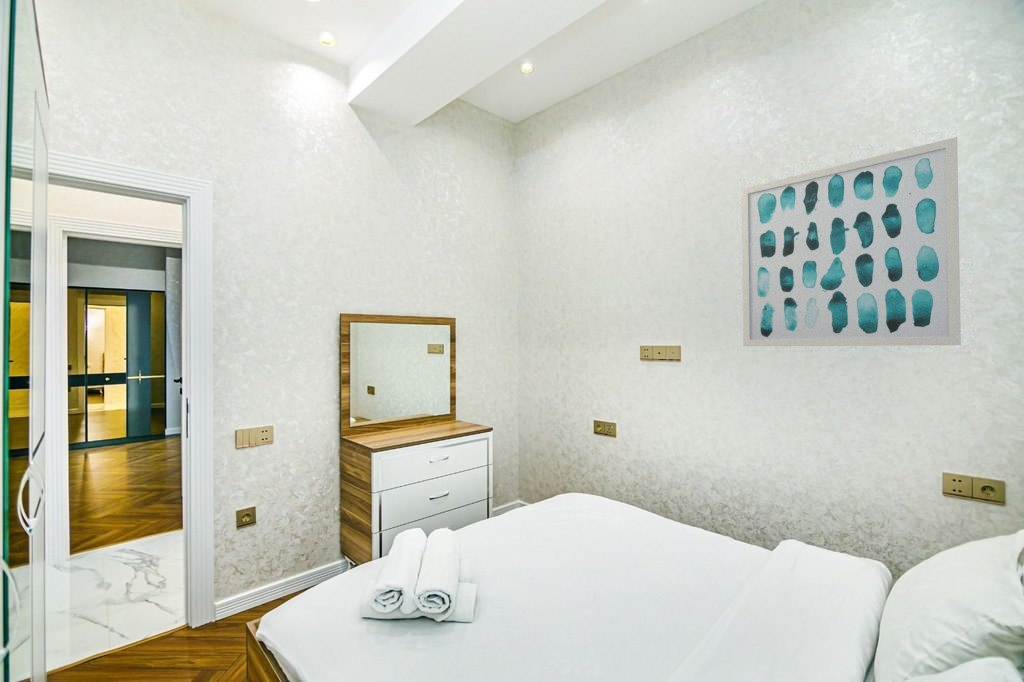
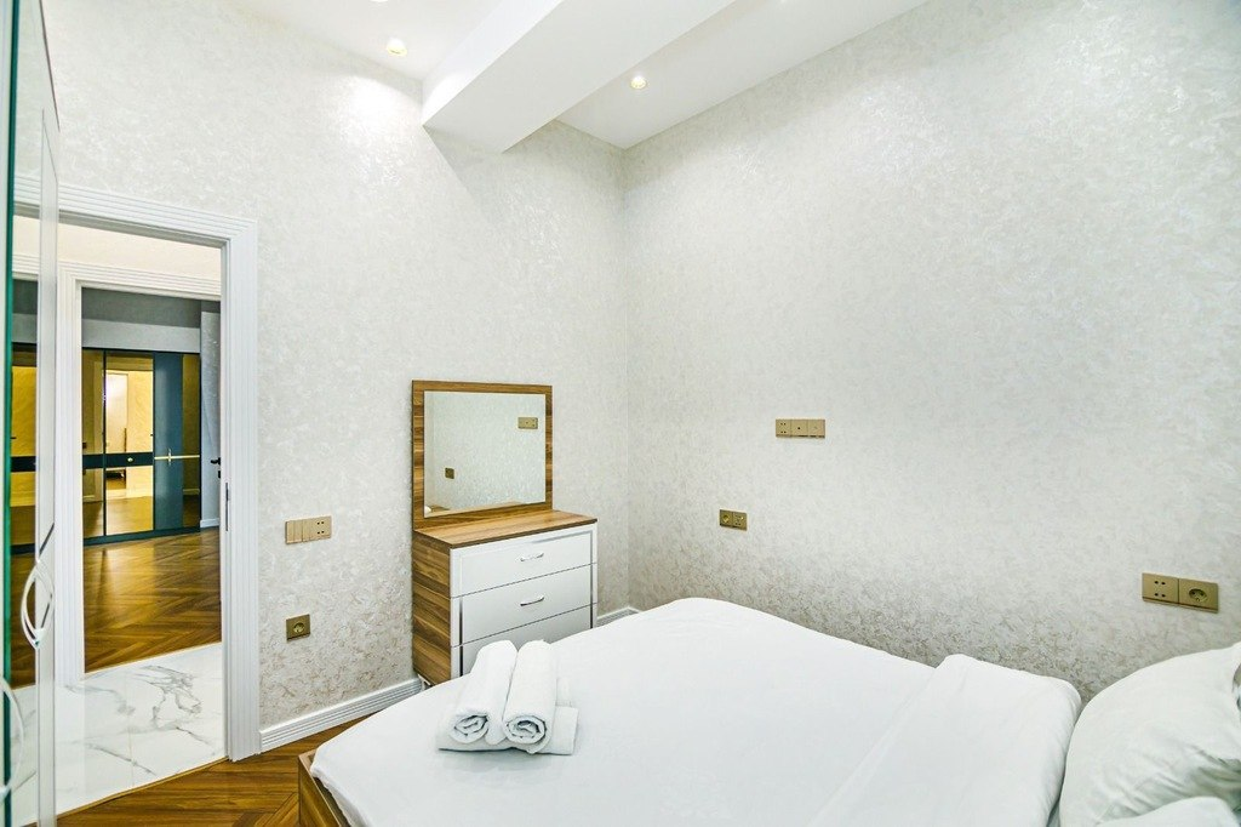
- wall art [740,136,962,347]
